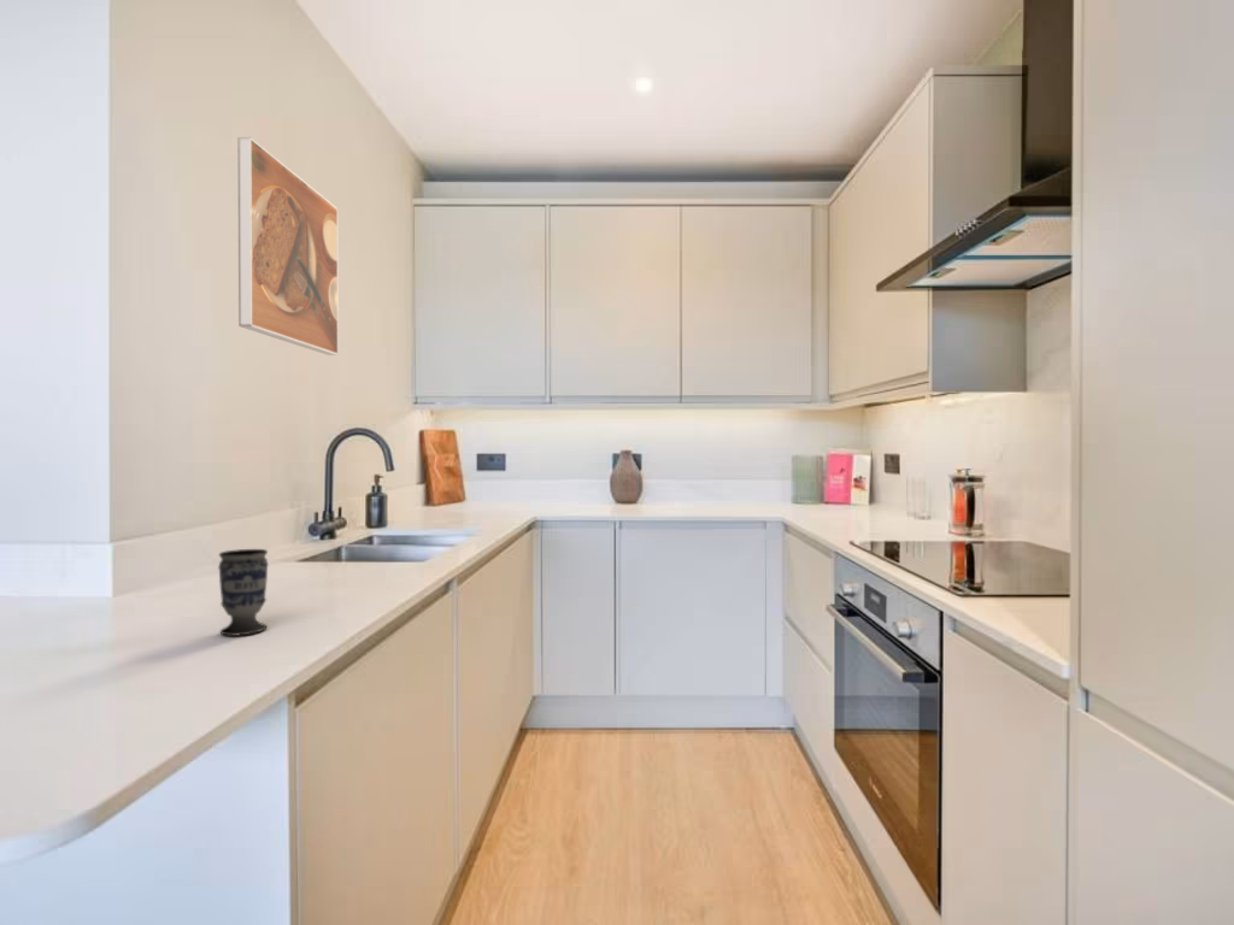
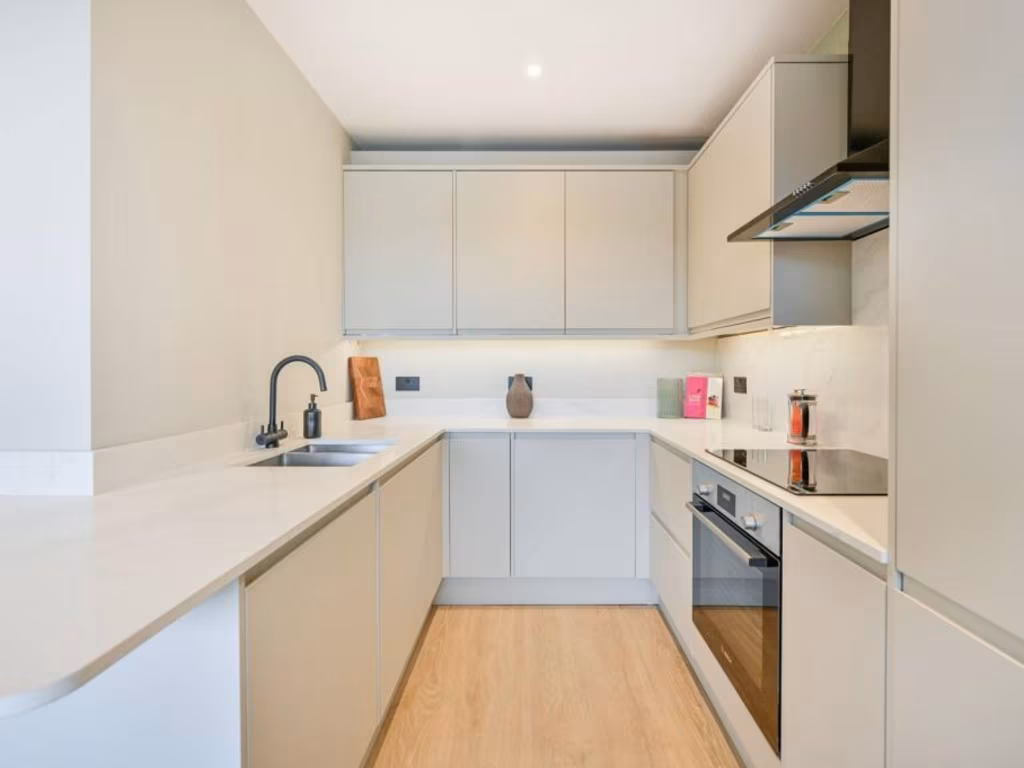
- cup [217,548,270,637]
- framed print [237,136,340,357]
